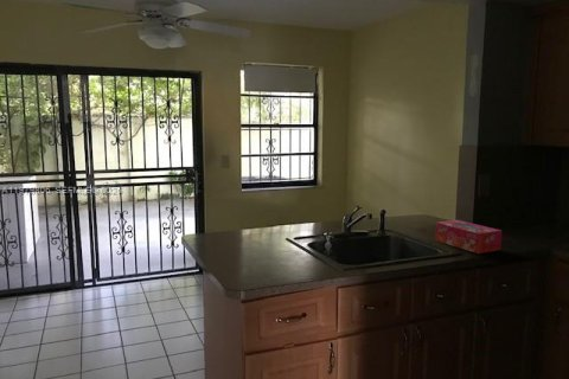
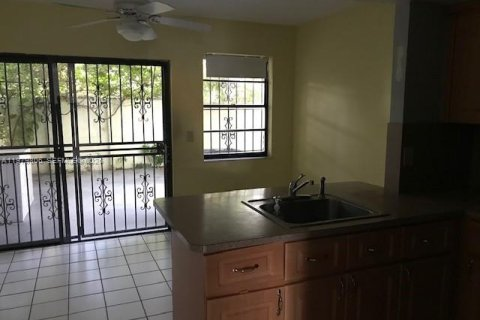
- tissue box [434,219,503,255]
